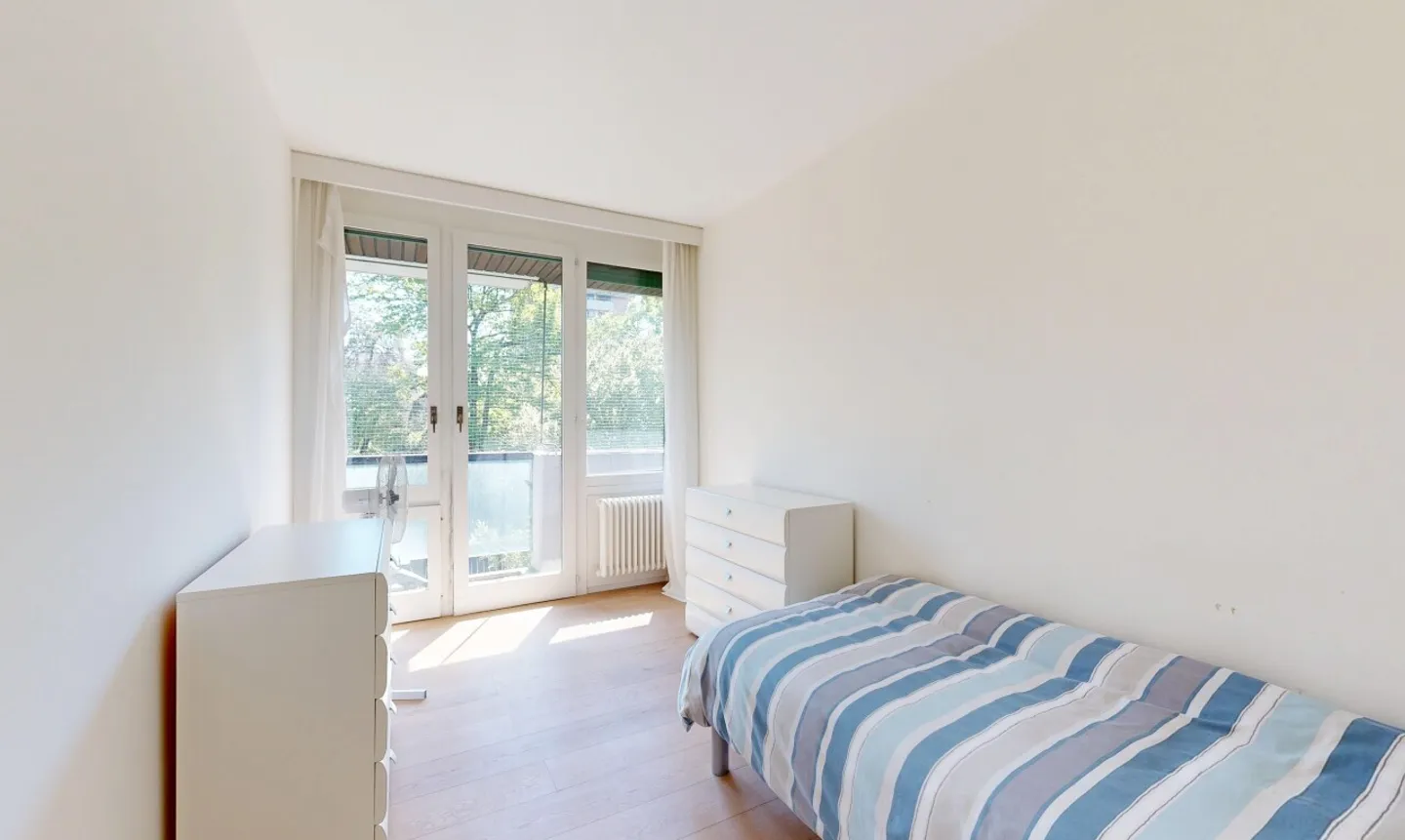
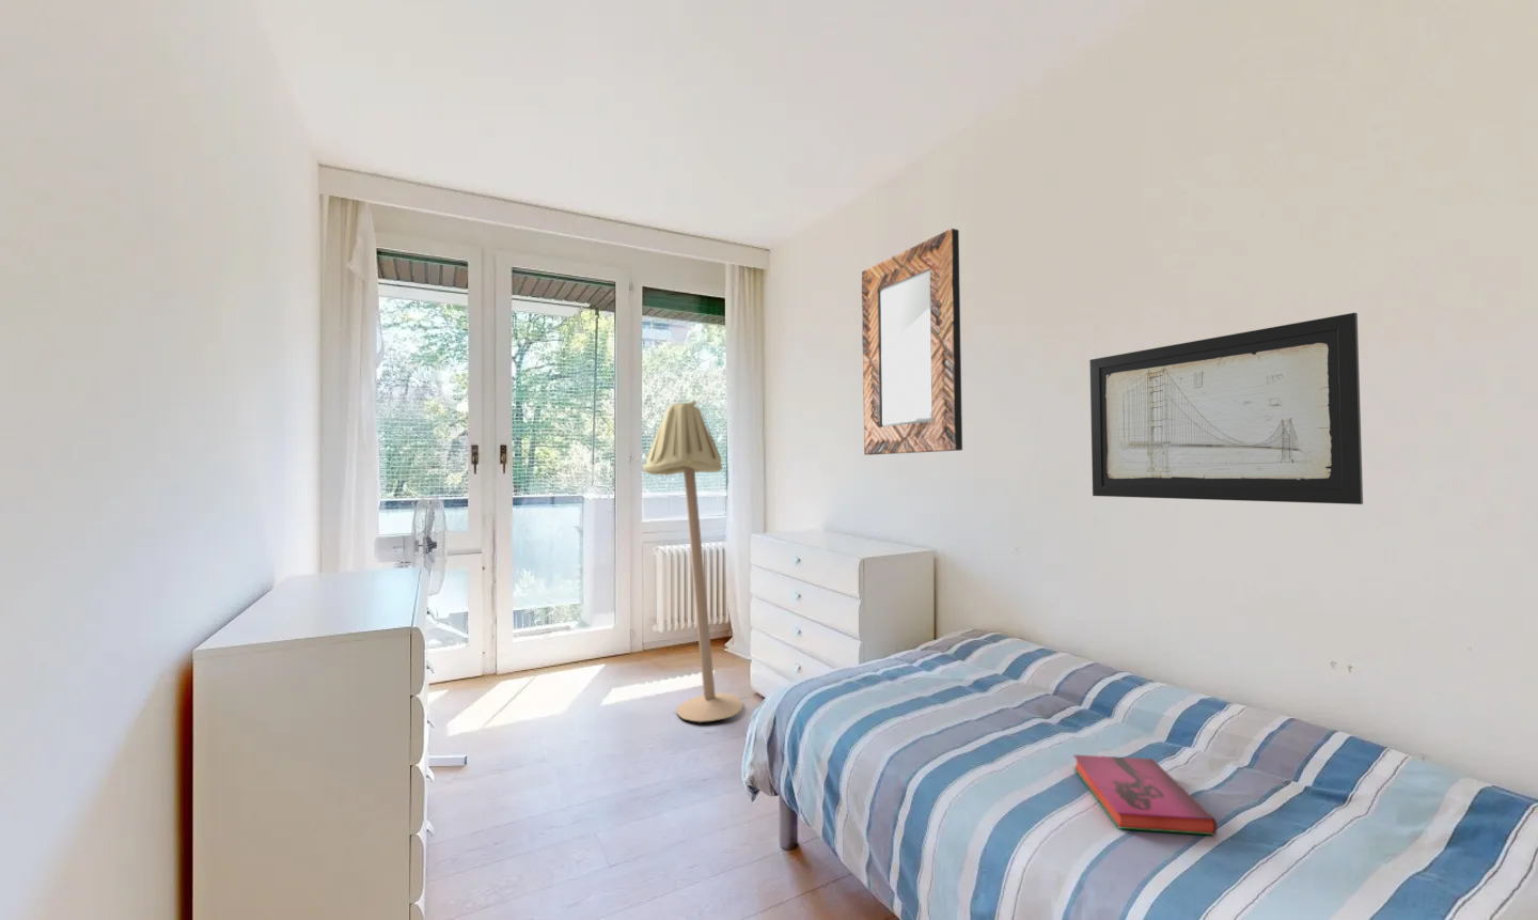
+ floor lamp [641,400,744,723]
+ wall art [1088,312,1364,505]
+ hardback book [1073,754,1218,837]
+ home mirror [860,228,963,457]
